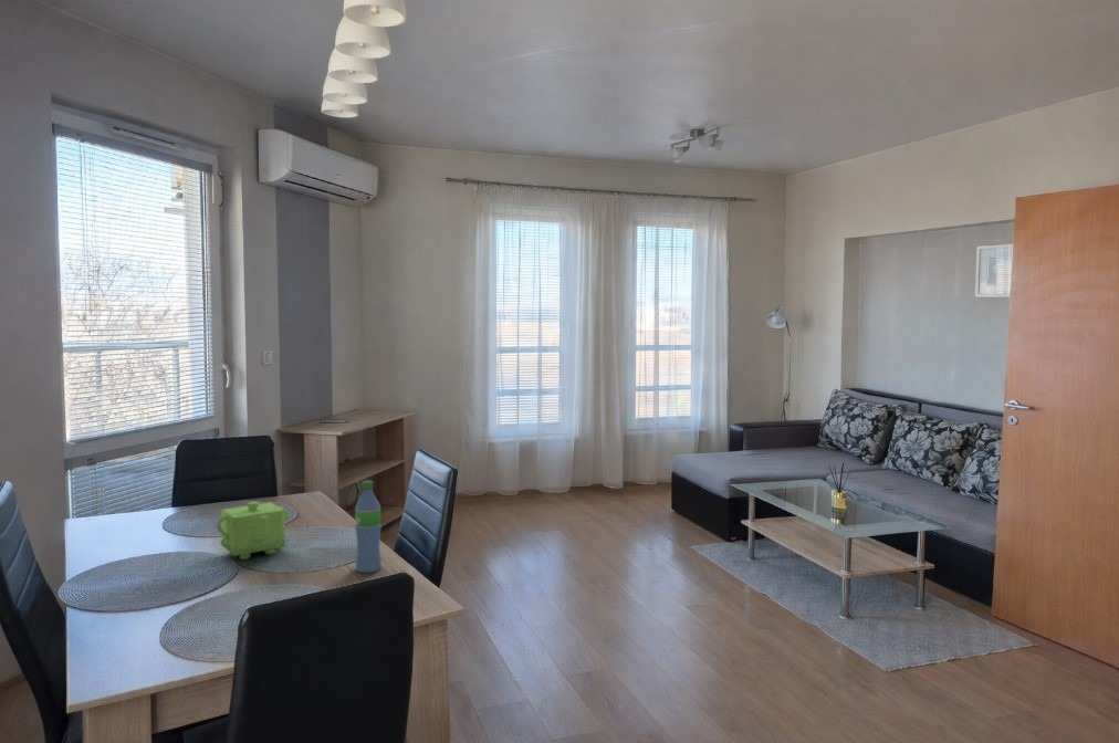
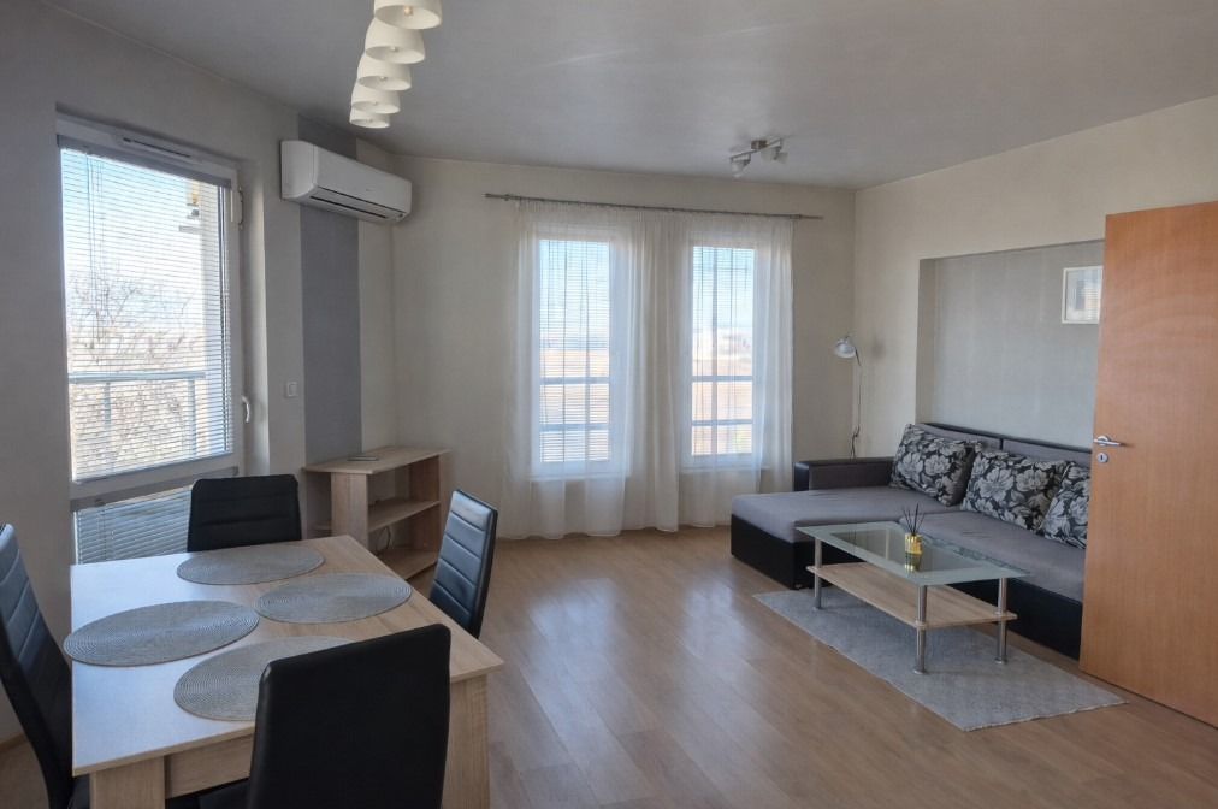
- water bottle [354,480,383,574]
- teapot [215,501,290,561]
